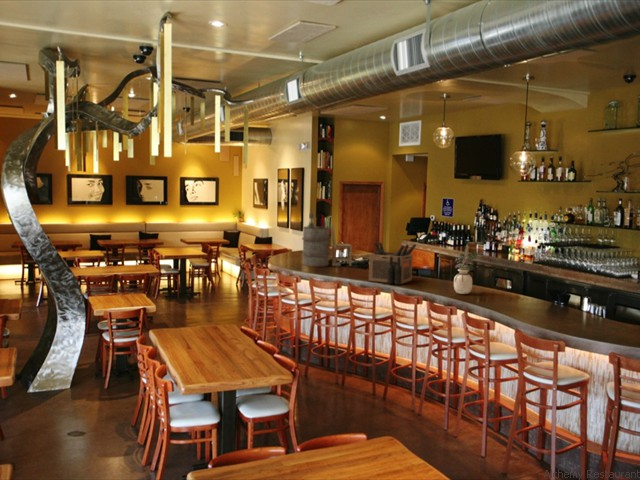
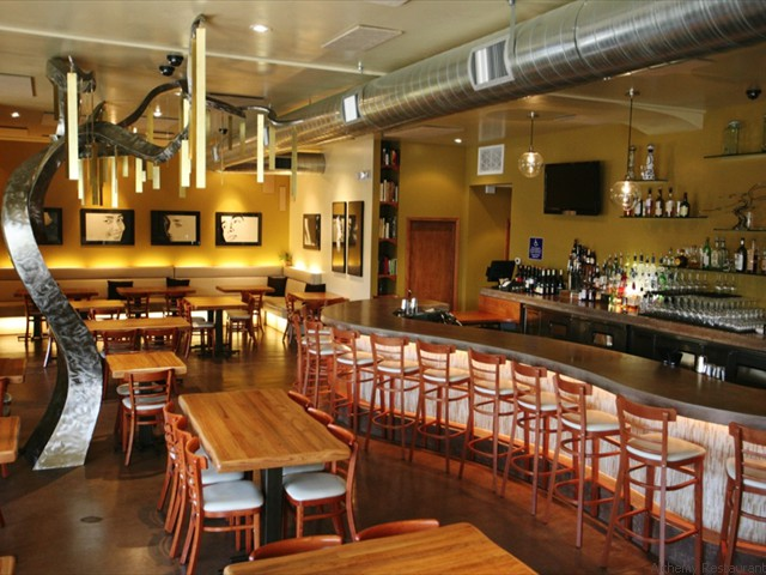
- lantern [301,206,353,268]
- bottle crate [368,241,417,286]
- bouquet [453,245,478,295]
